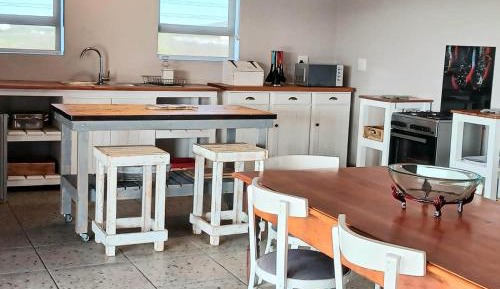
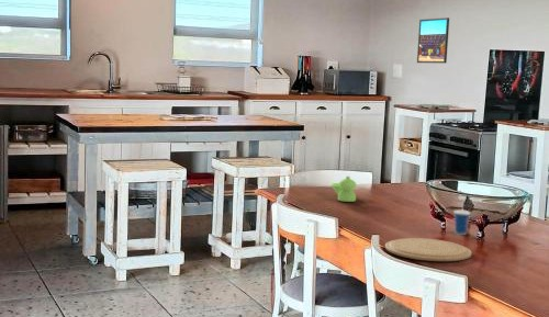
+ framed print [416,16,450,64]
+ plate [384,237,473,262]
+ teapot [329,176,358,203]
+ cup [452,200,472,236]
